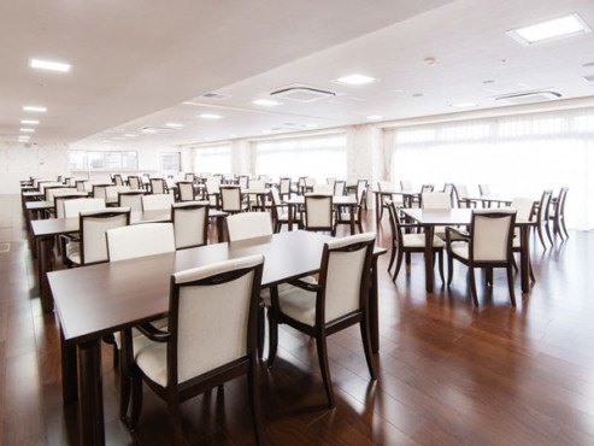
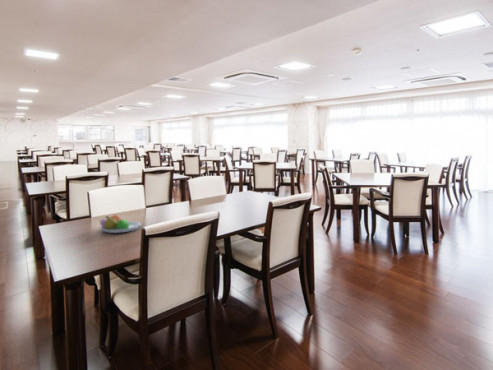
+ fruit bowl [98,213,142,234]
